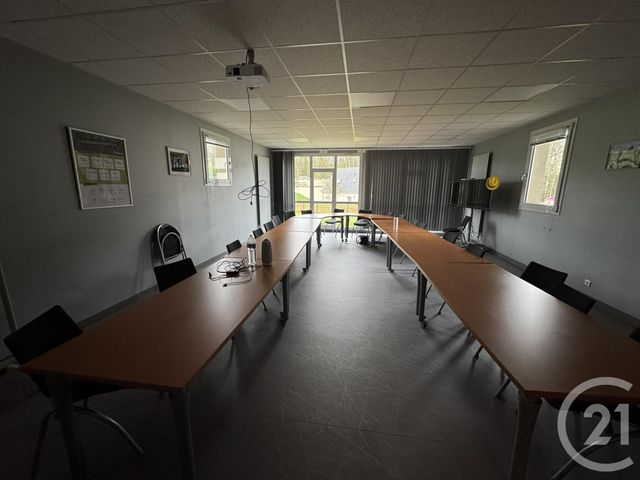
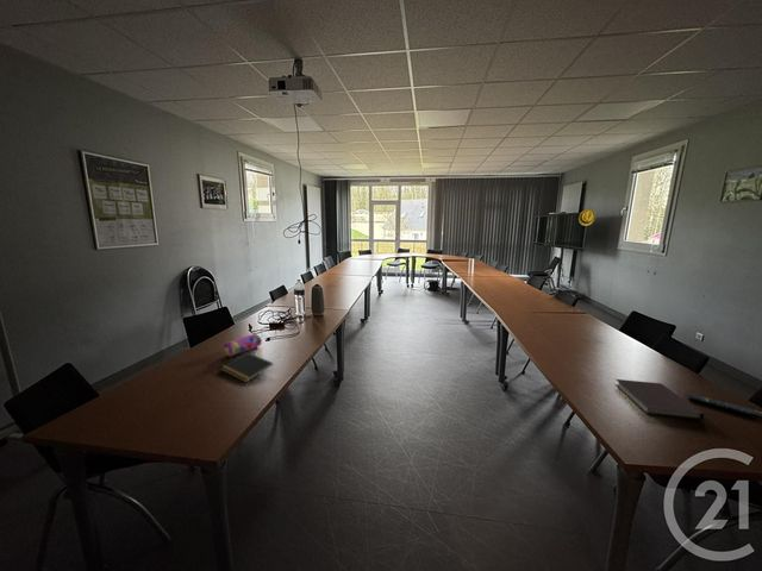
+ remote control [687,391,762,420]
+ pencil case [223,332,263,358]
+ notebook [614,378,705,421]
+ notepad [219,351,274,384]
